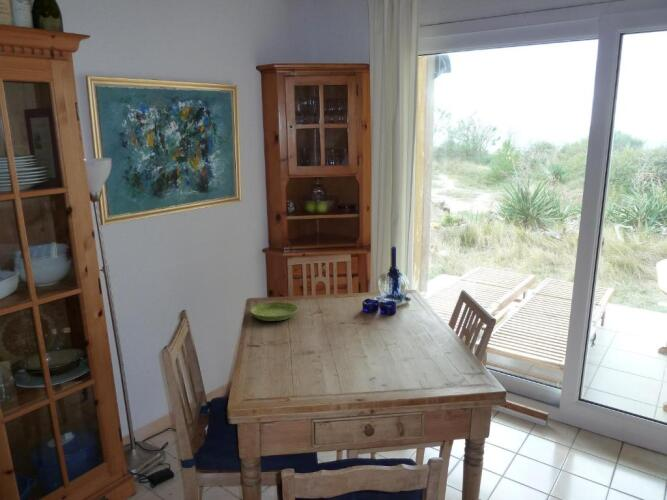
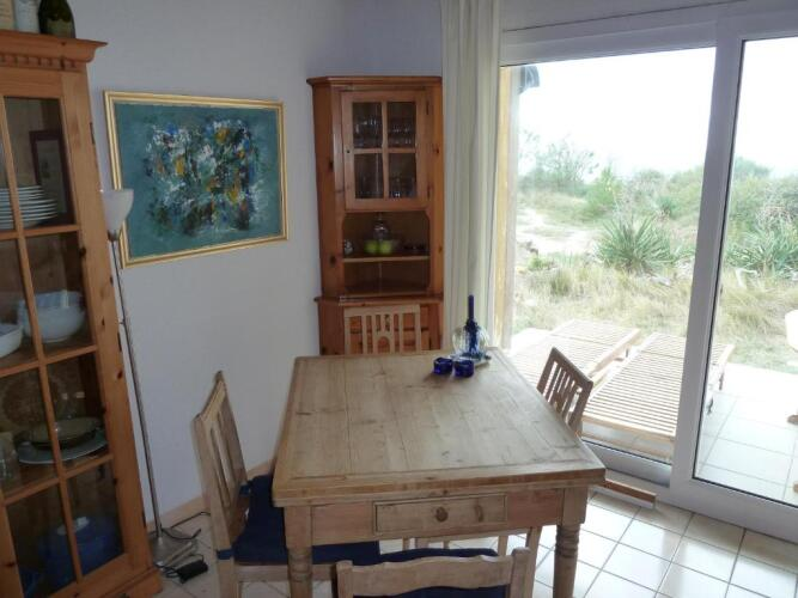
- saucer [250,301,299,322]
